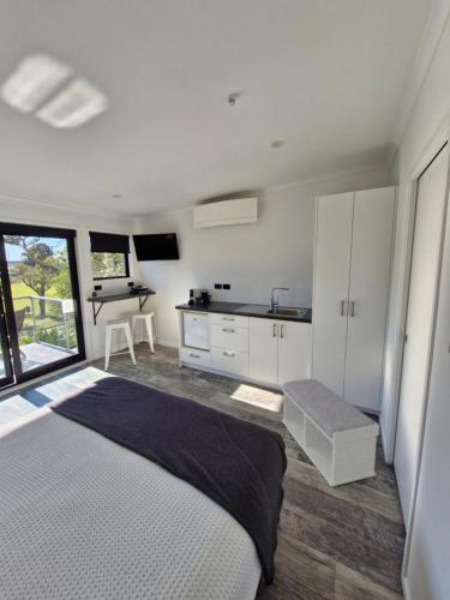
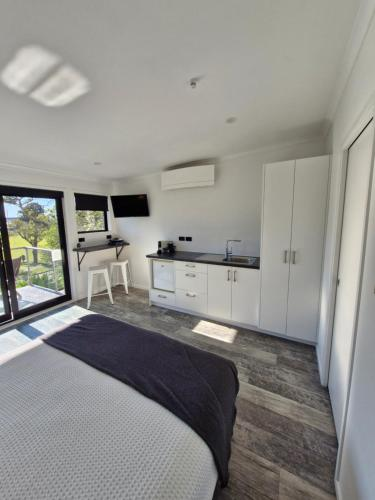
- bench [281,378,380,487]
